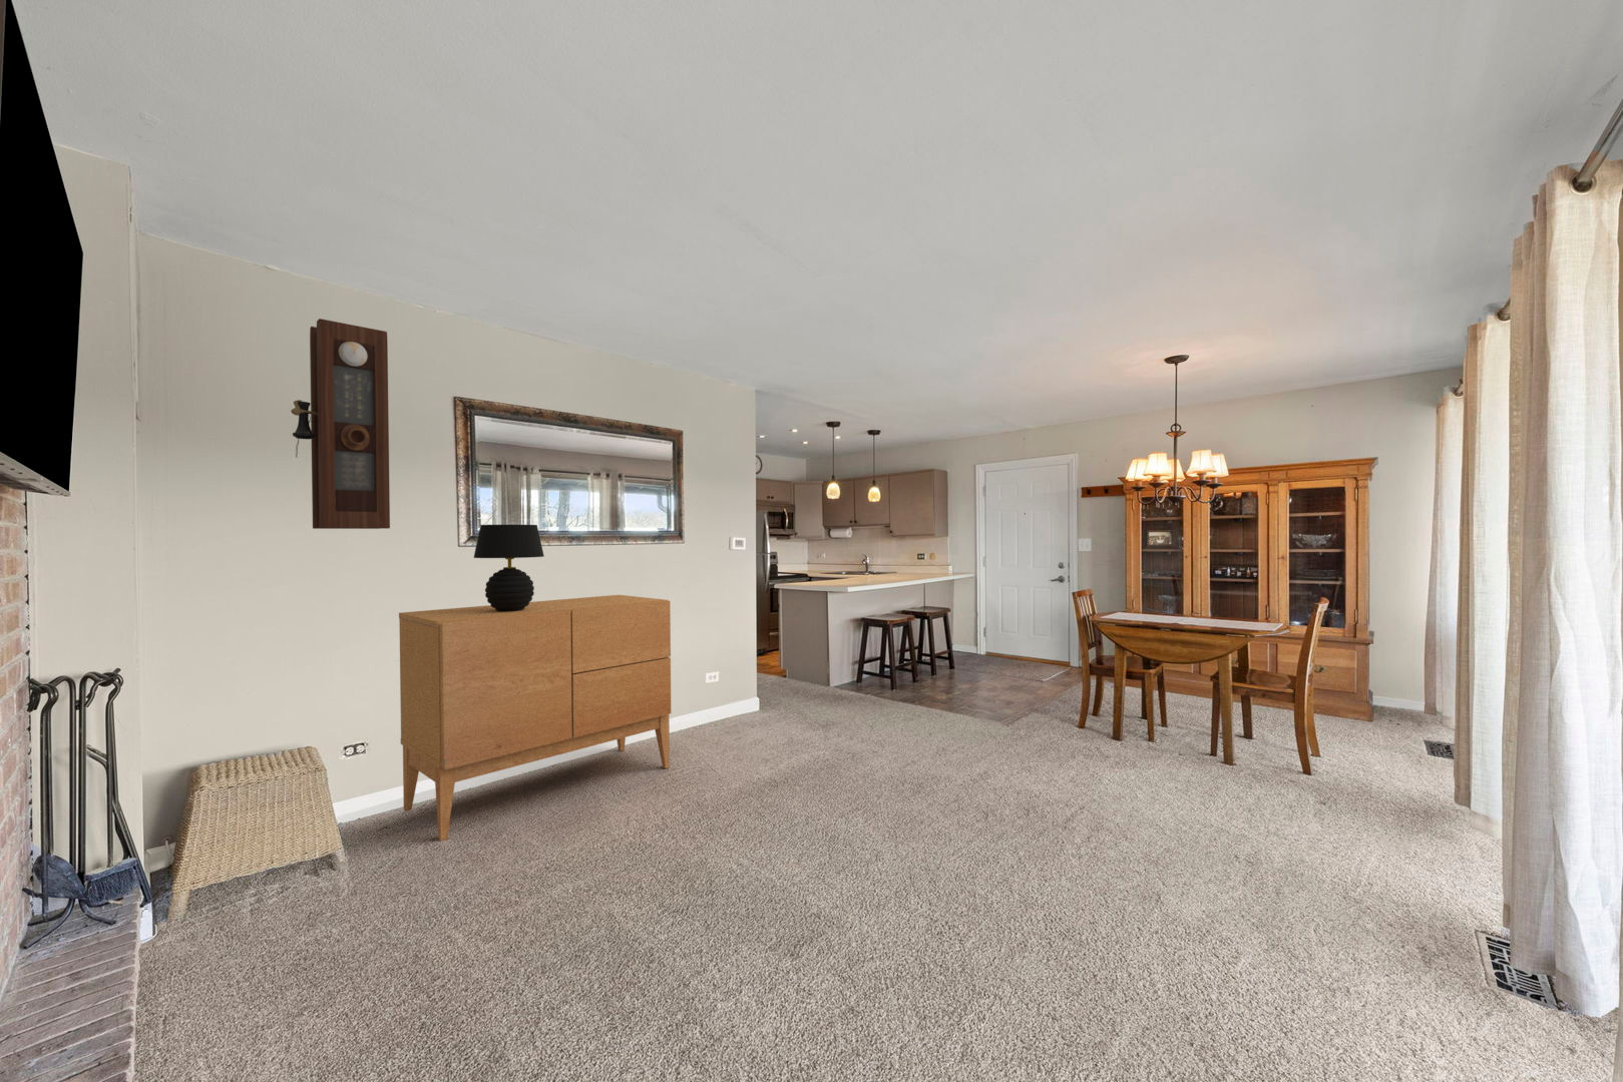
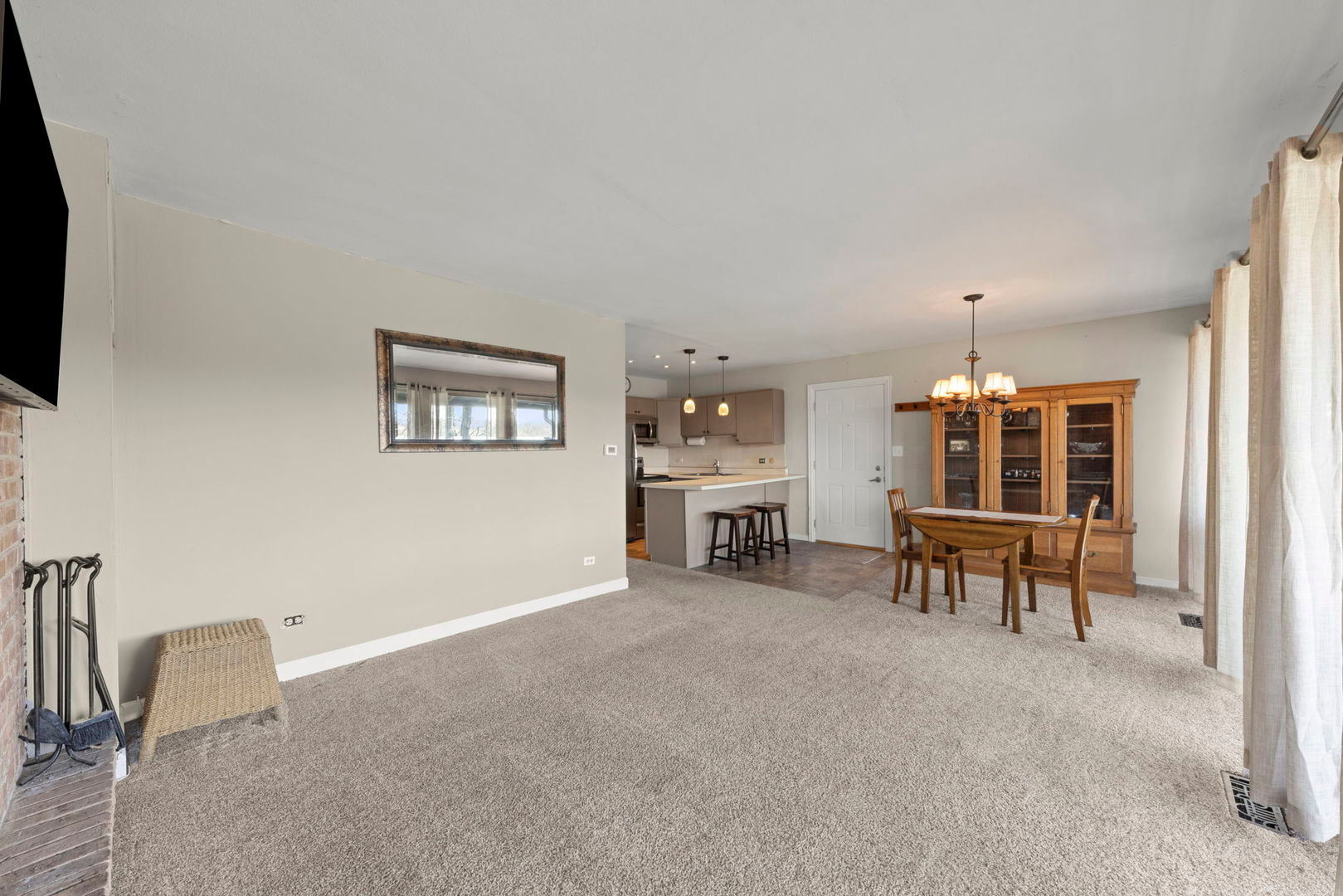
- sideboard [398,594,672,842]
- table lamp [473,524,545,611]
- pendulum clock [290,318,392,530]
